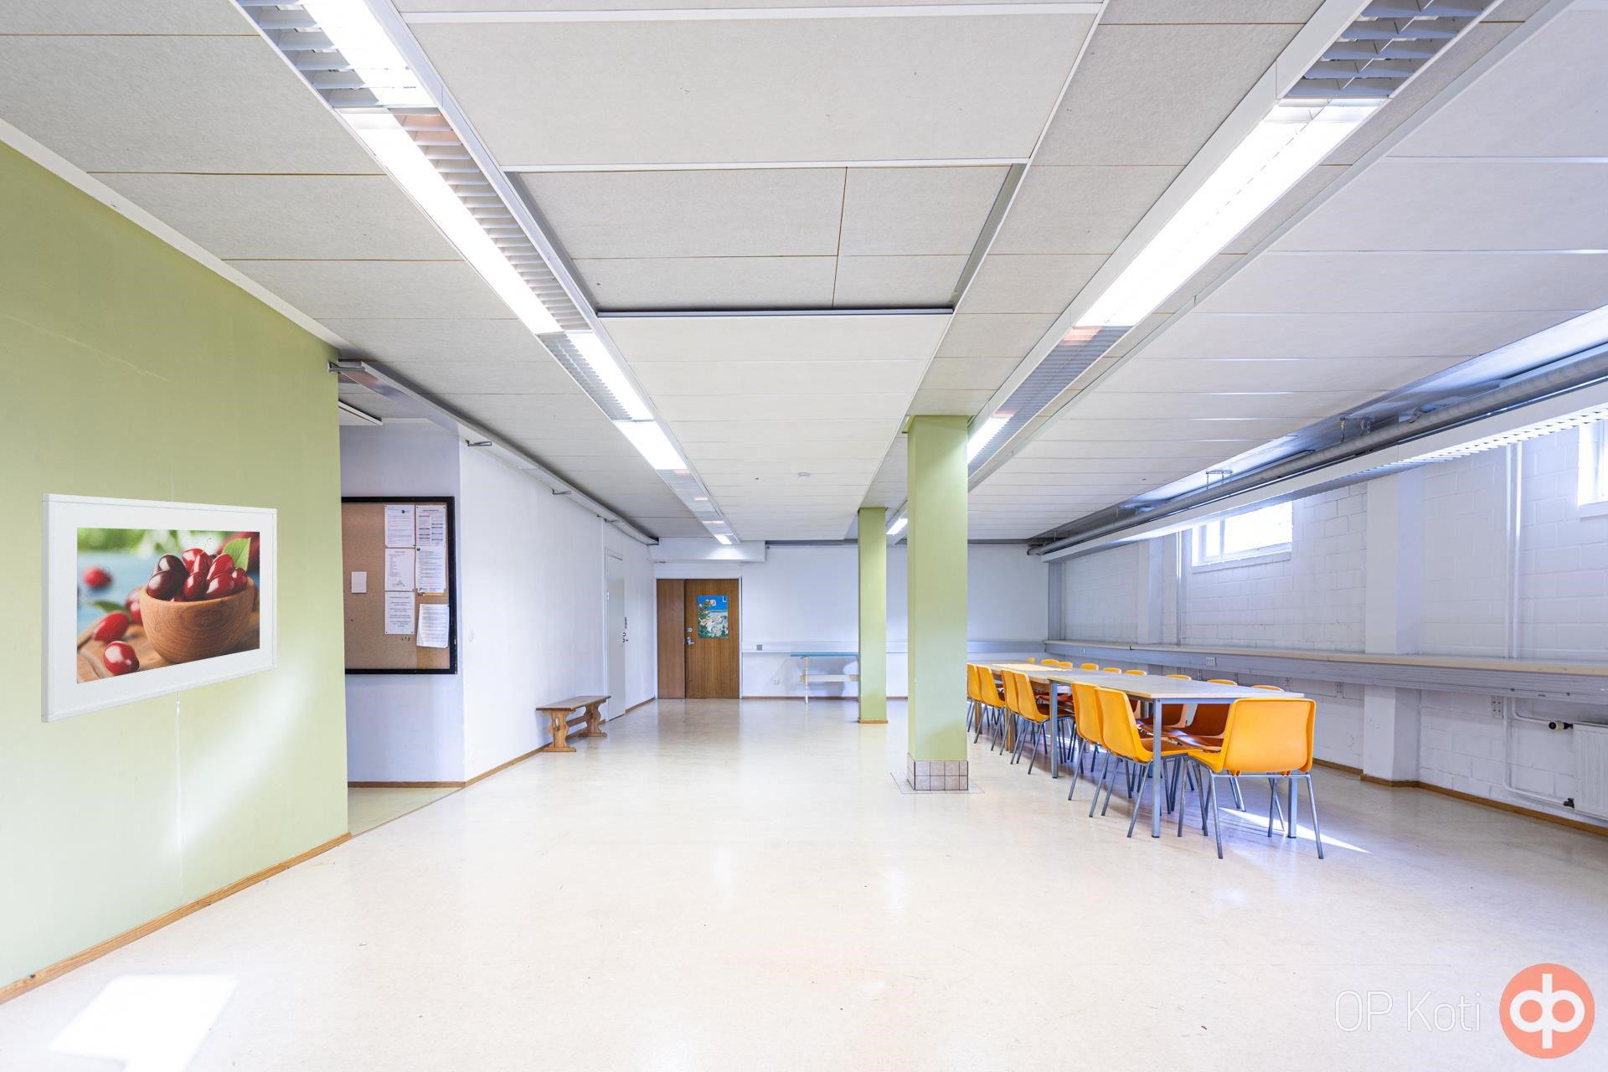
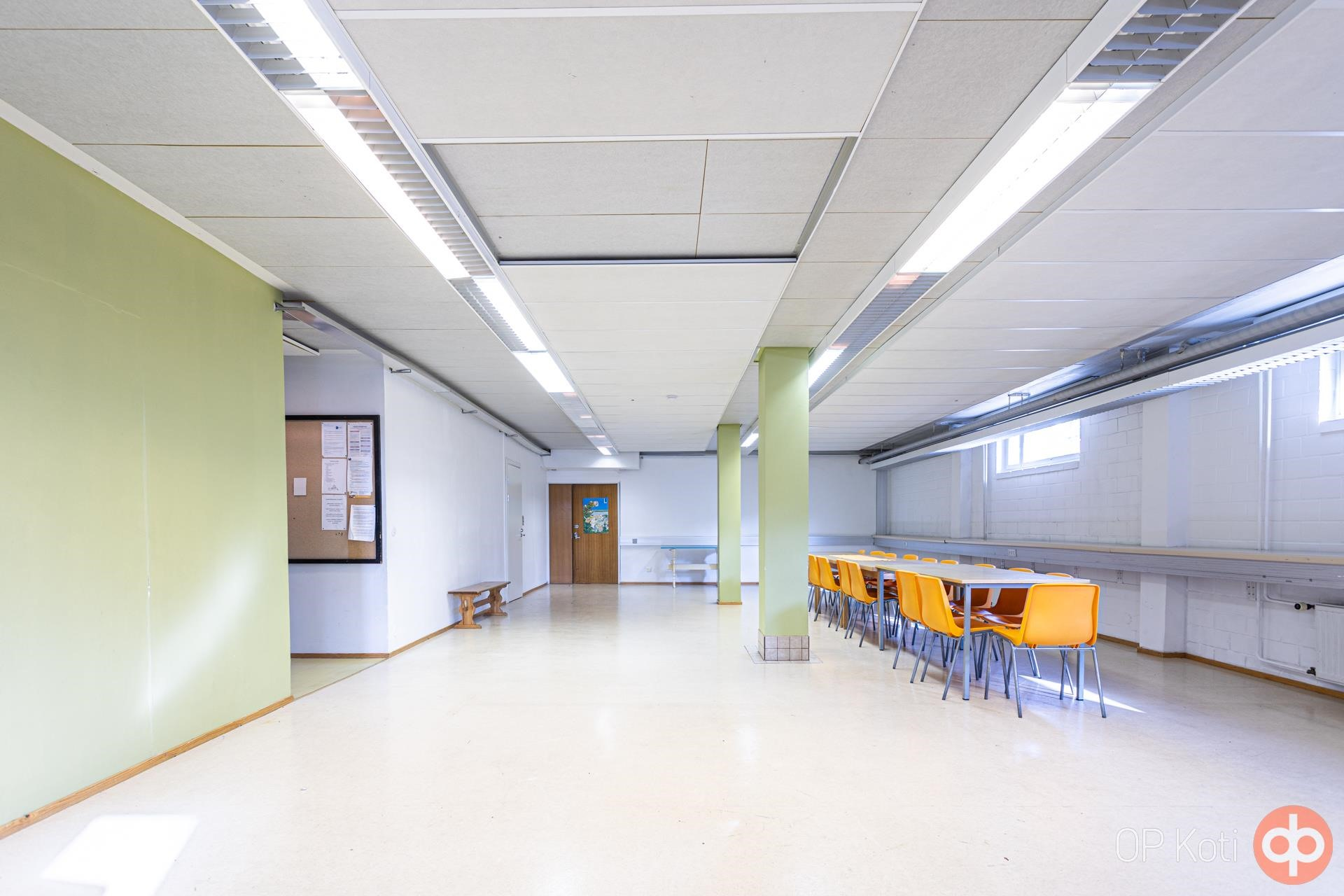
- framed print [41,493,278,724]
